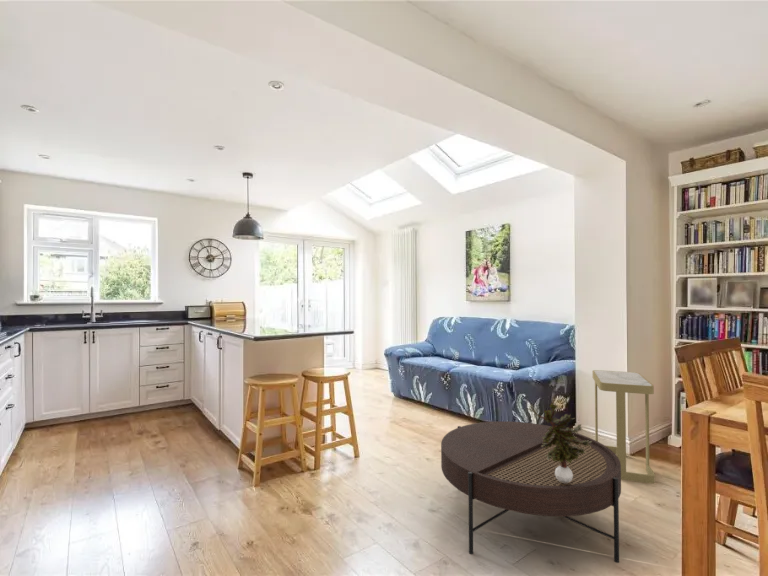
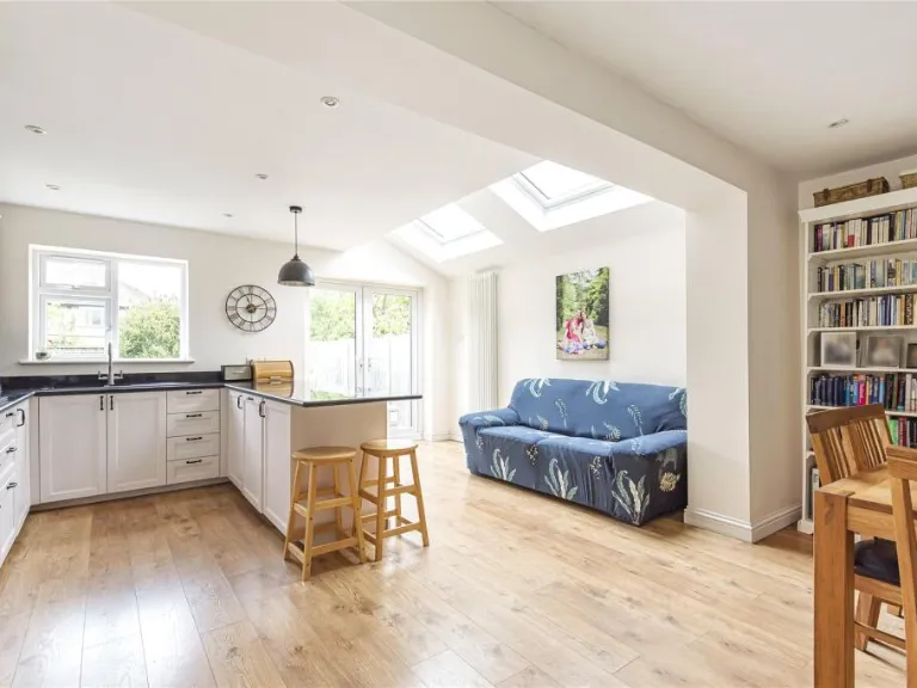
- potted plant [527,402,592,483]
- coffee table [440,420,622,564]
- side table [592,369,656,484]
